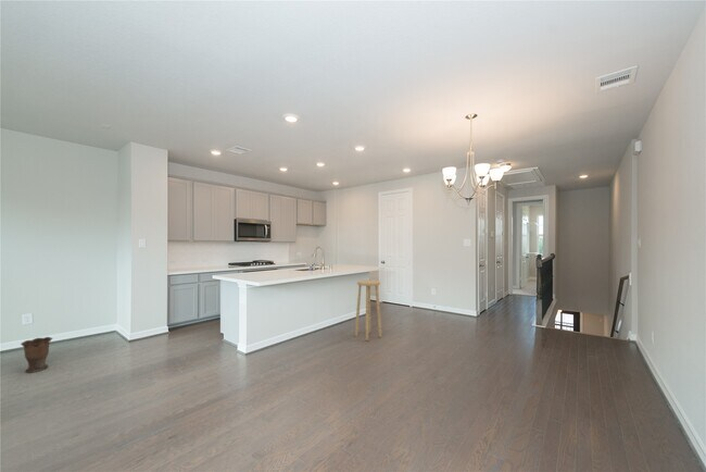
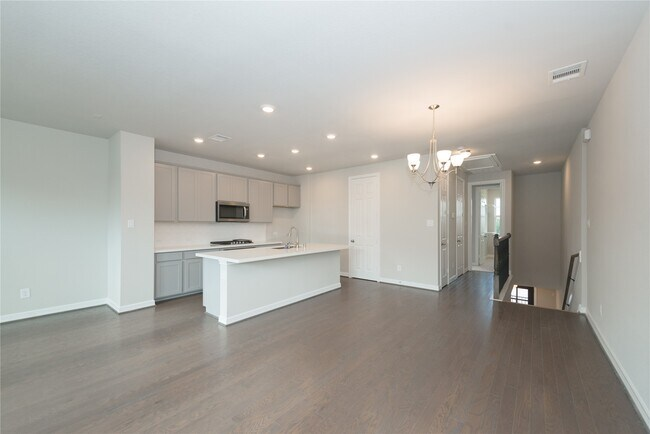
- stool [354,280,382,341]
- vase [20,336,53,374]
